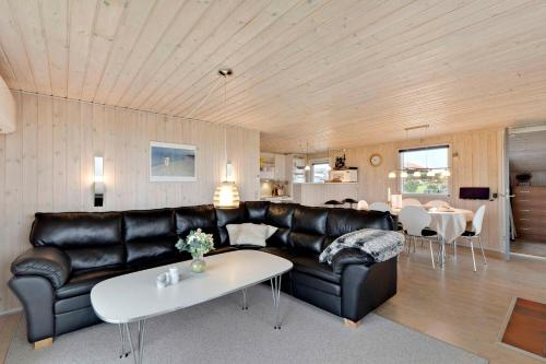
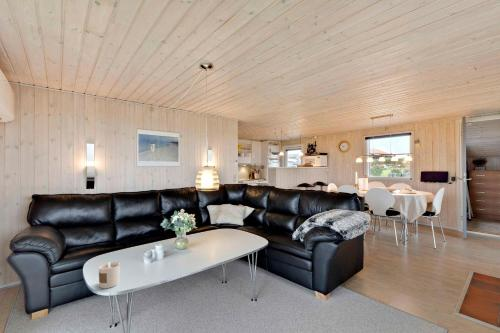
+ candle [98,261,121,289]
